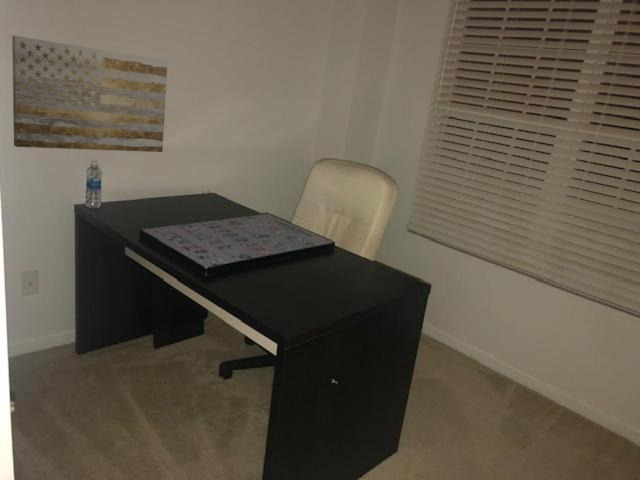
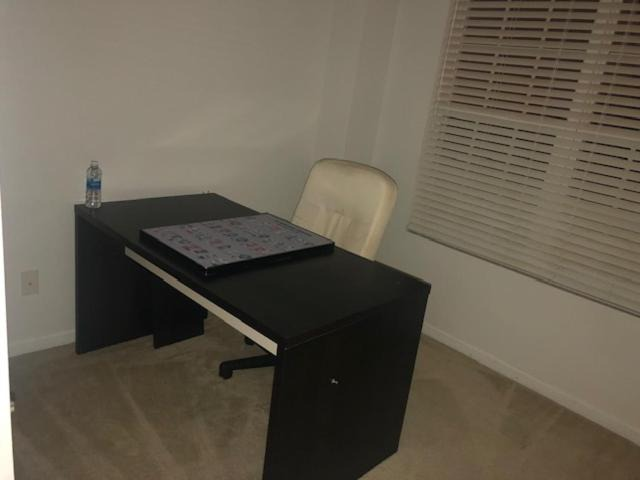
- wall art [11,34,169,153]
